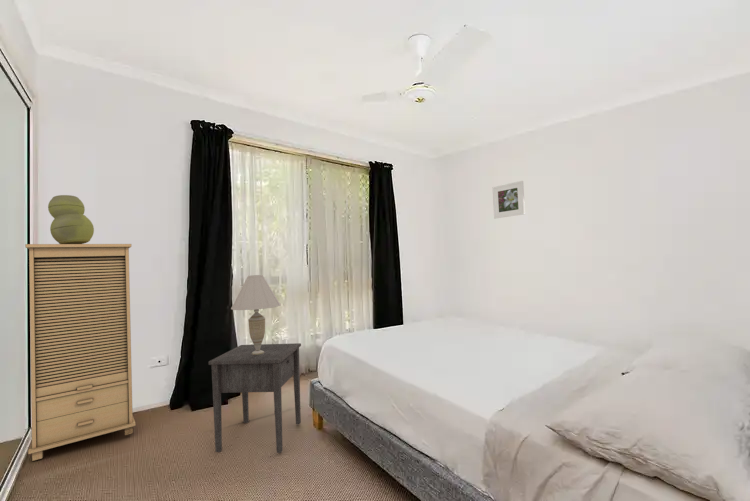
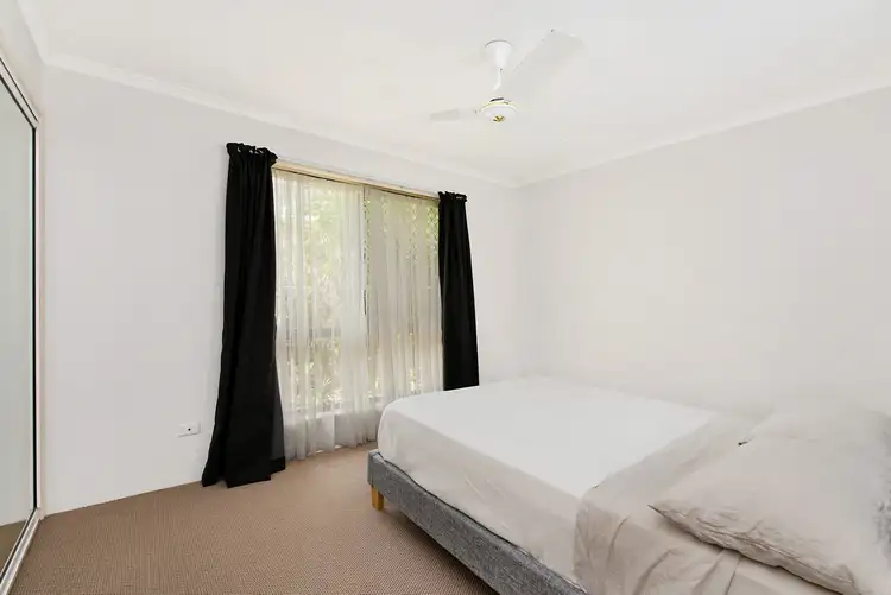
- cabinet [24,243,137,462]
- table lamp [230,274,282,355]
- vase [47,194,95,244]
- nightstand [208,342,302,454]
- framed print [492,180,526,220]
